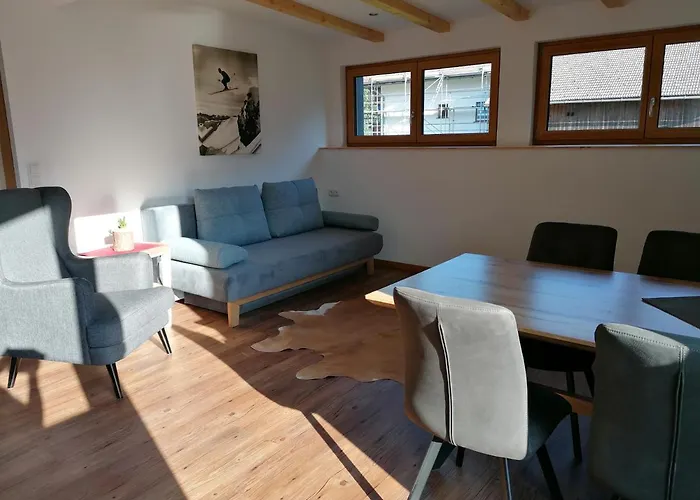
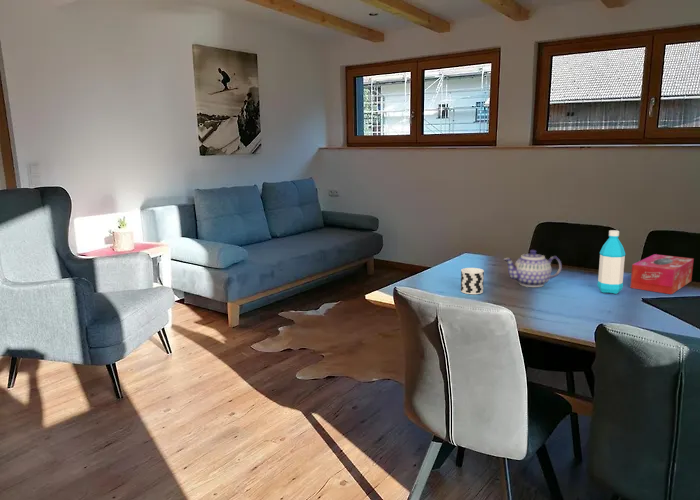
+ water bottle [596,229,627,295]
+ cup [460,267,485,295]
+ teapot [502,249,563,288]
+ tissue box [629,253,695,295]
